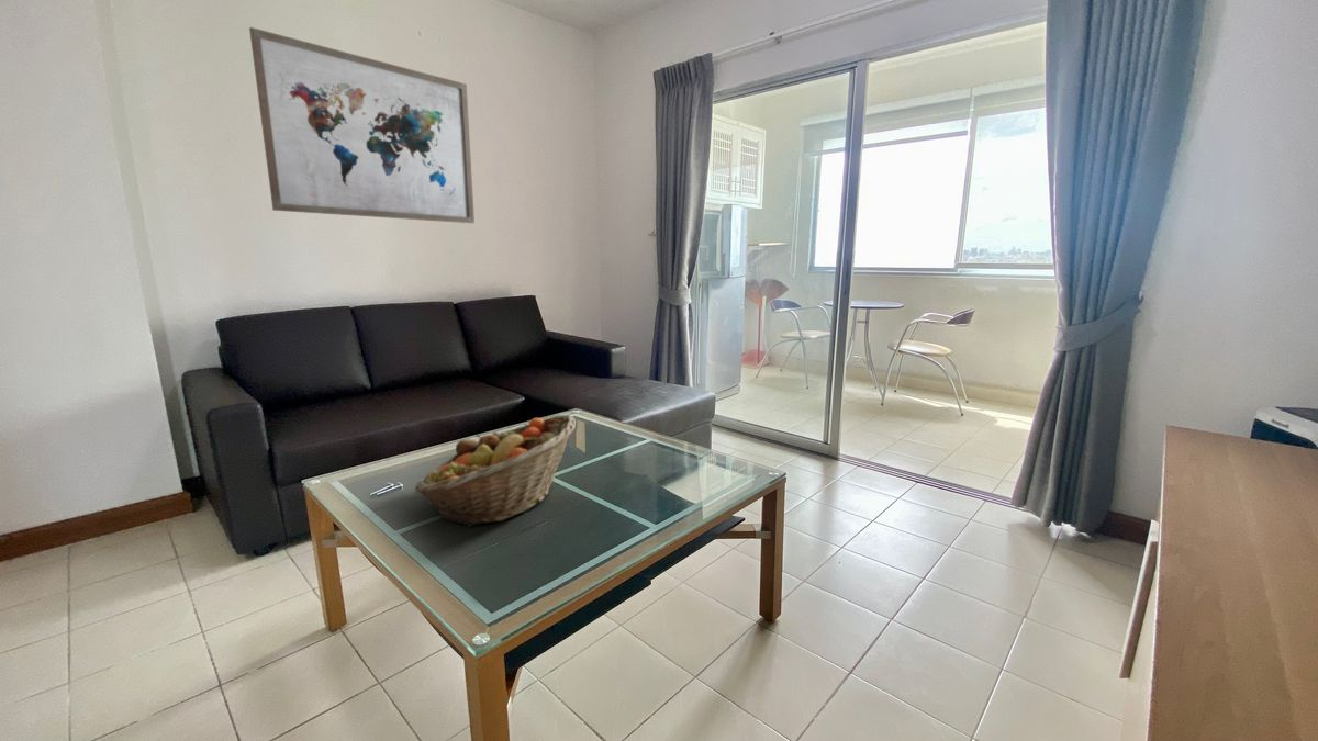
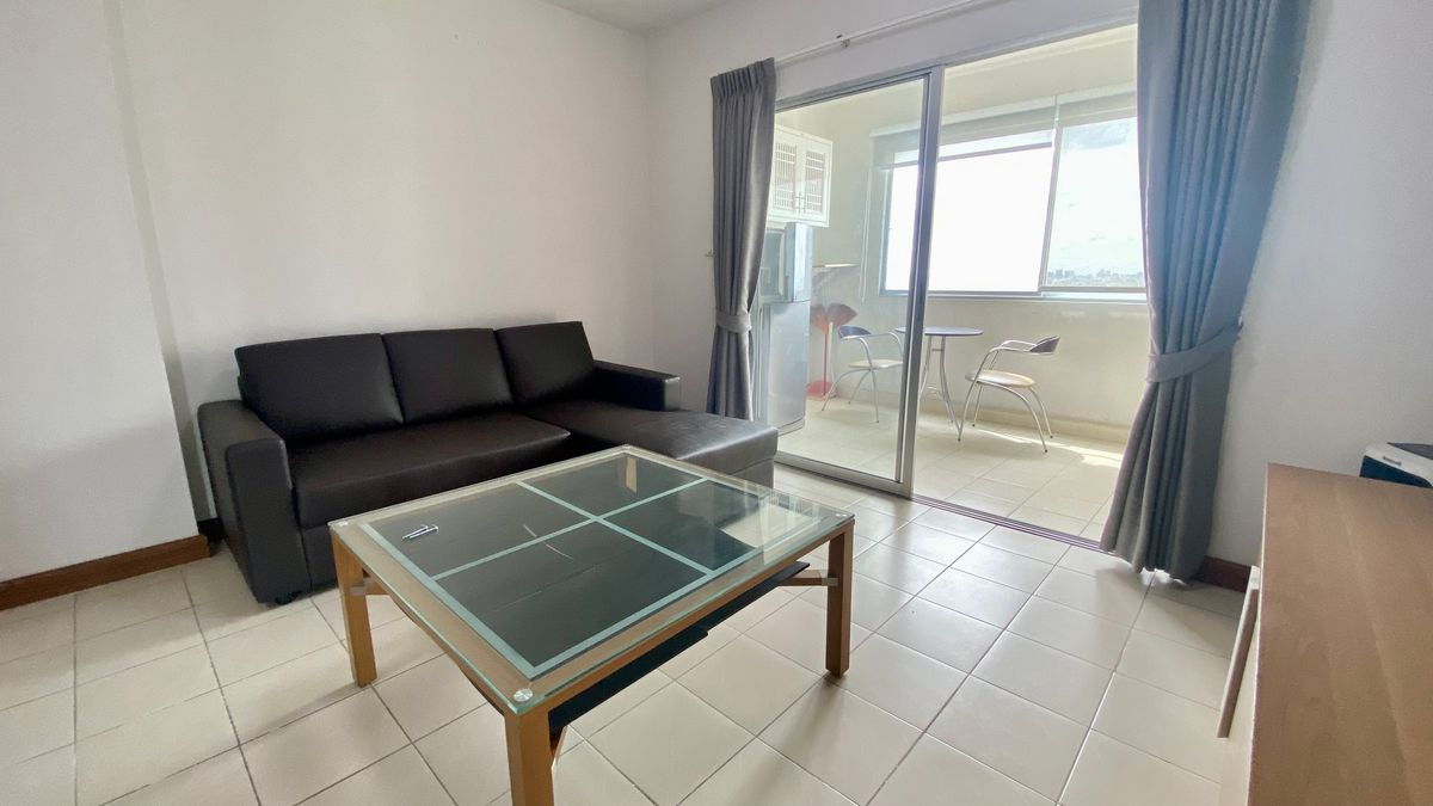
- fruit basket [413,414,577,528]
- wall art [248,26,476,224]
